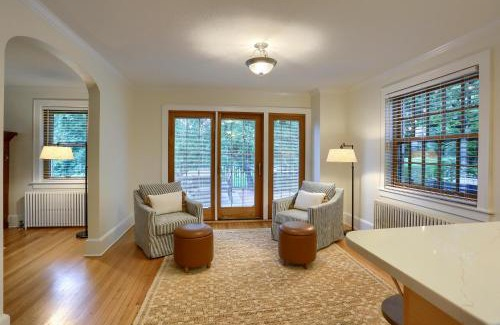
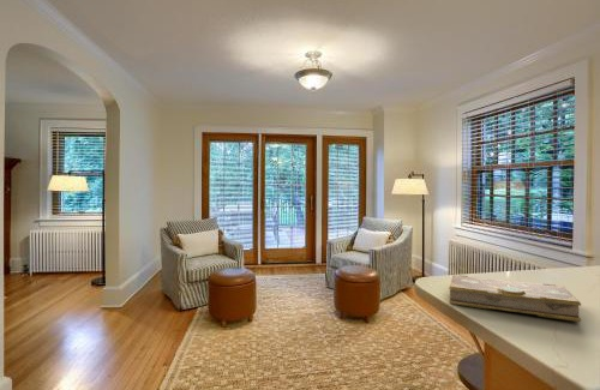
+ book [448,274,582,323]
